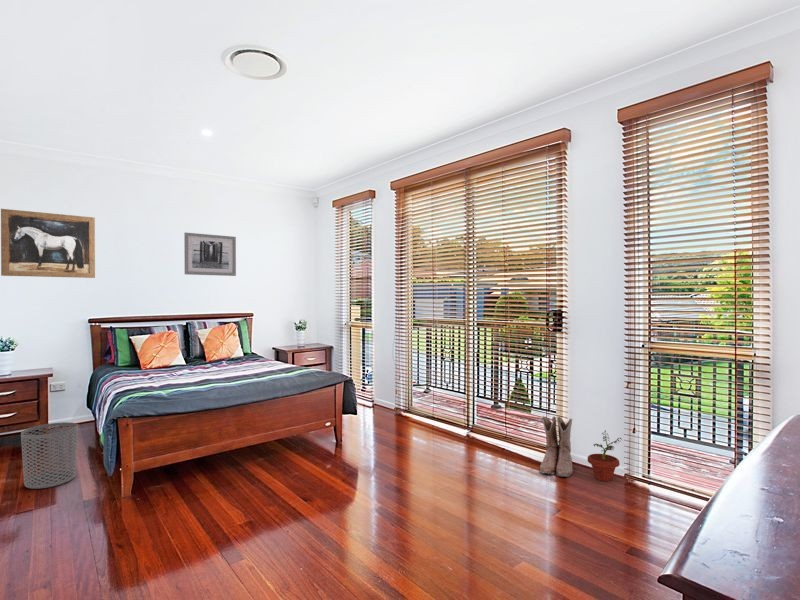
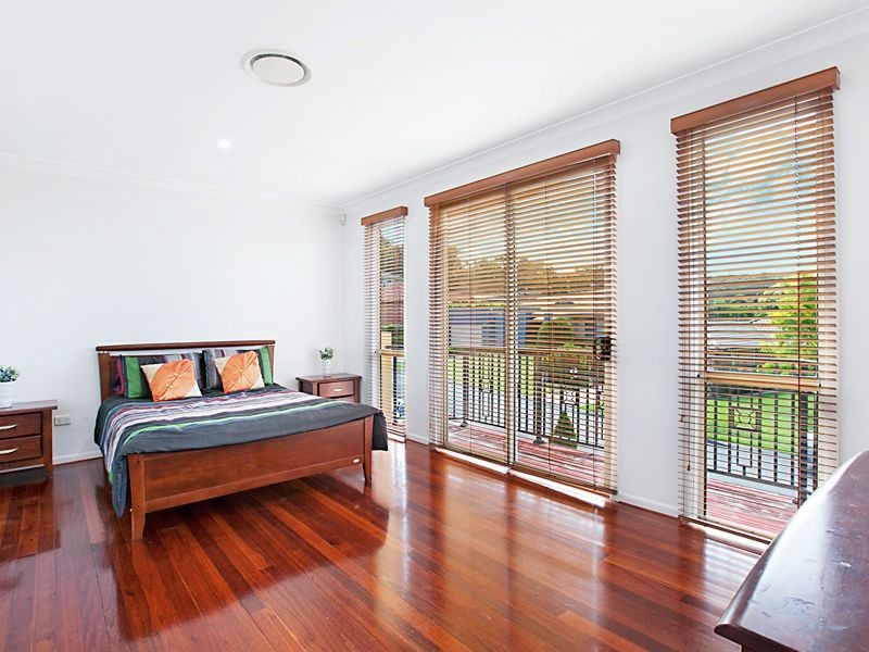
- wall art [183,232,237,277]
- potted plant [587,429,622,482]
- waste bin [20,421,79,490]
- boots [539,415,574,478]
- wall art [0,208,96,279]
